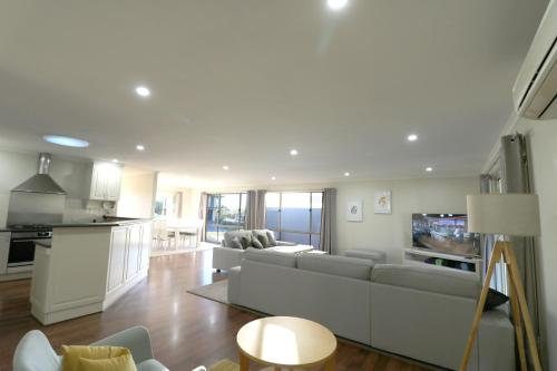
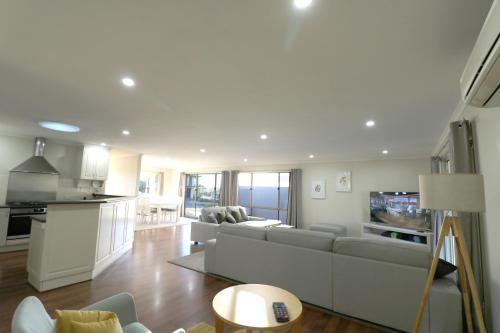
+ remote control [272,301,290,323]
